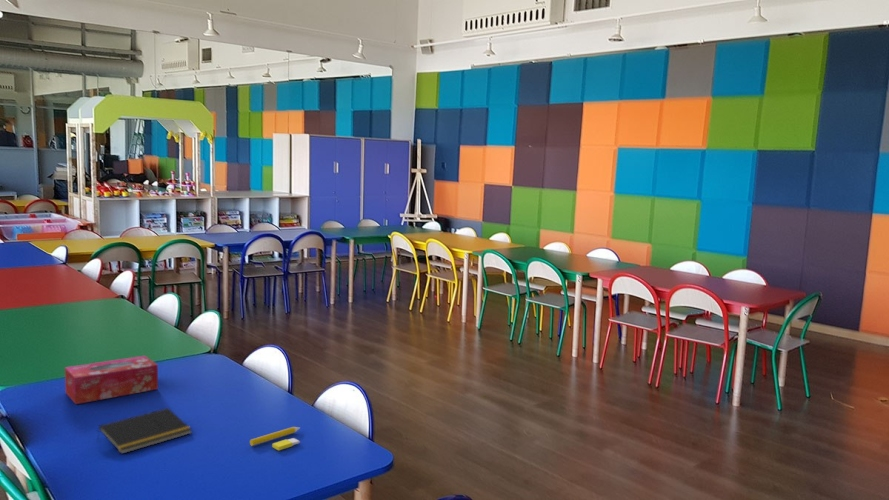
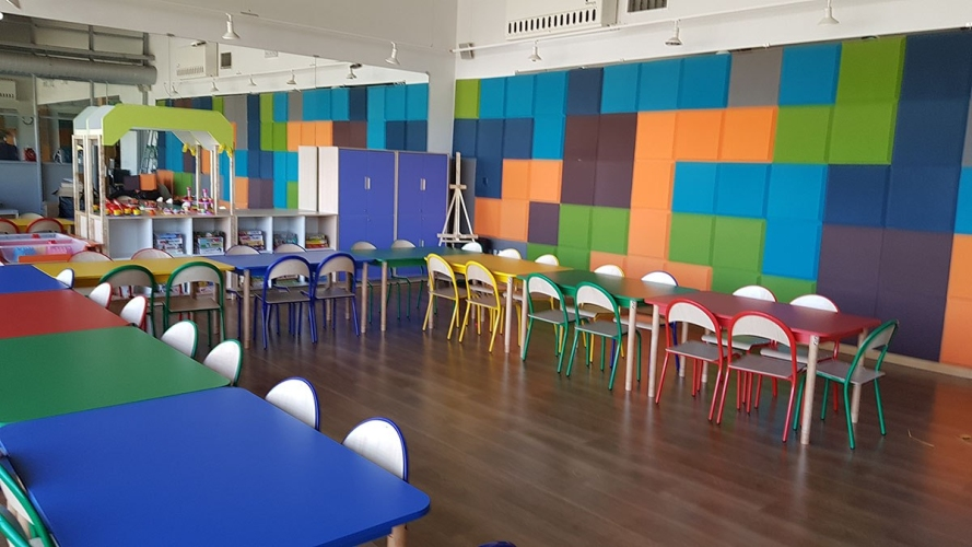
- pencil [249,426,301,452]
- tissue box [64,355,159,405]
- notepad [96,407,193,455]
